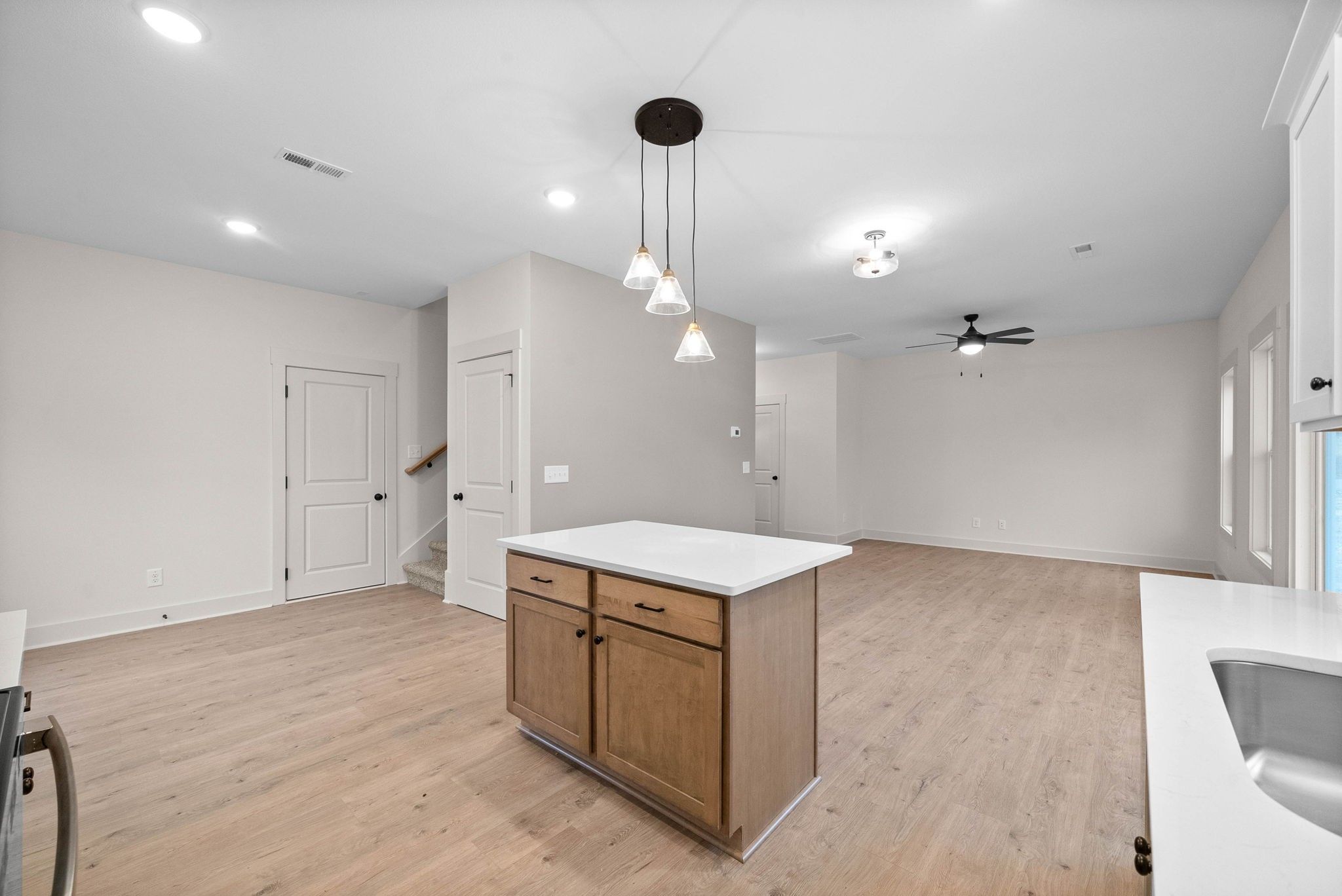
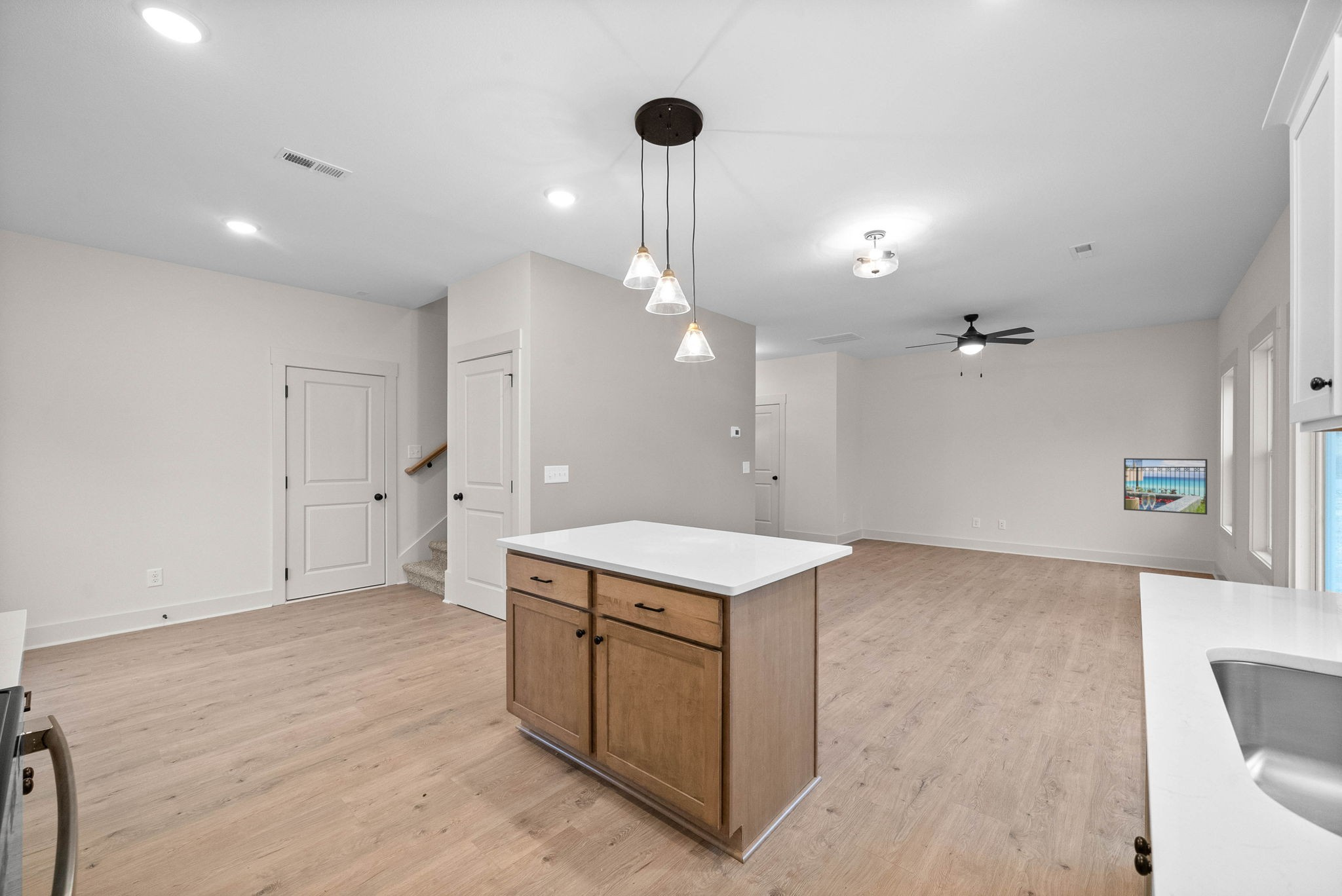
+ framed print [1123,458,1208,515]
